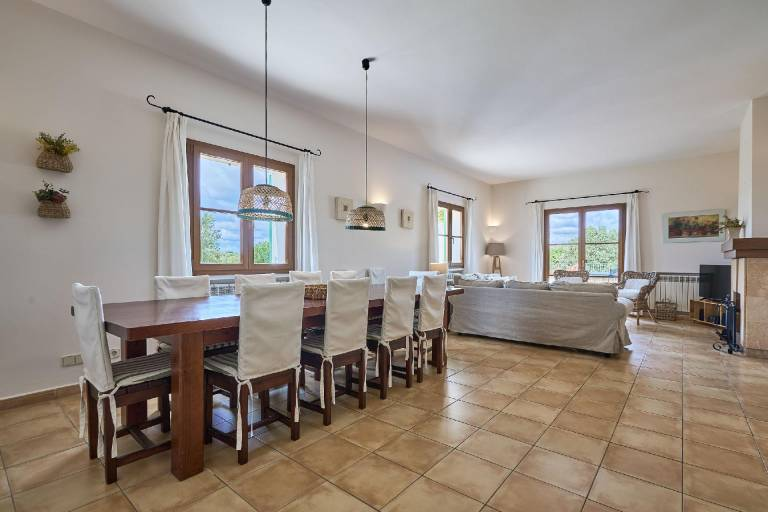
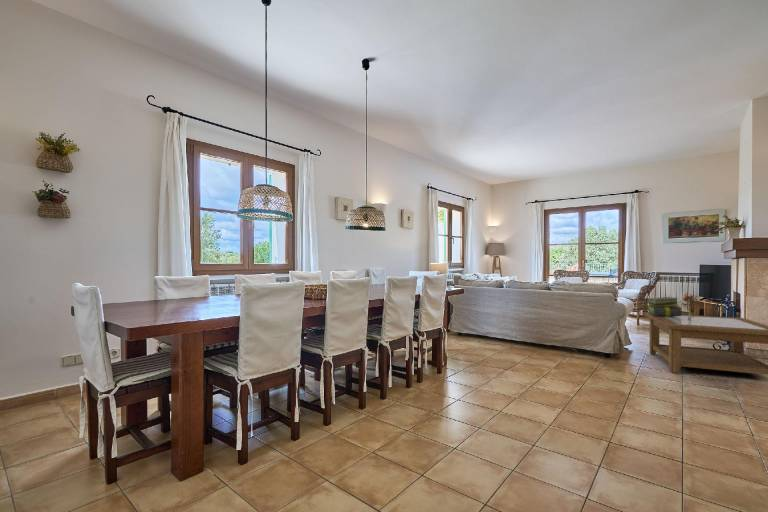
+ stack of books [645,296,683,317]
+ coffee table [645,312,768,376]
+ bouquet [679,292,700,321]
